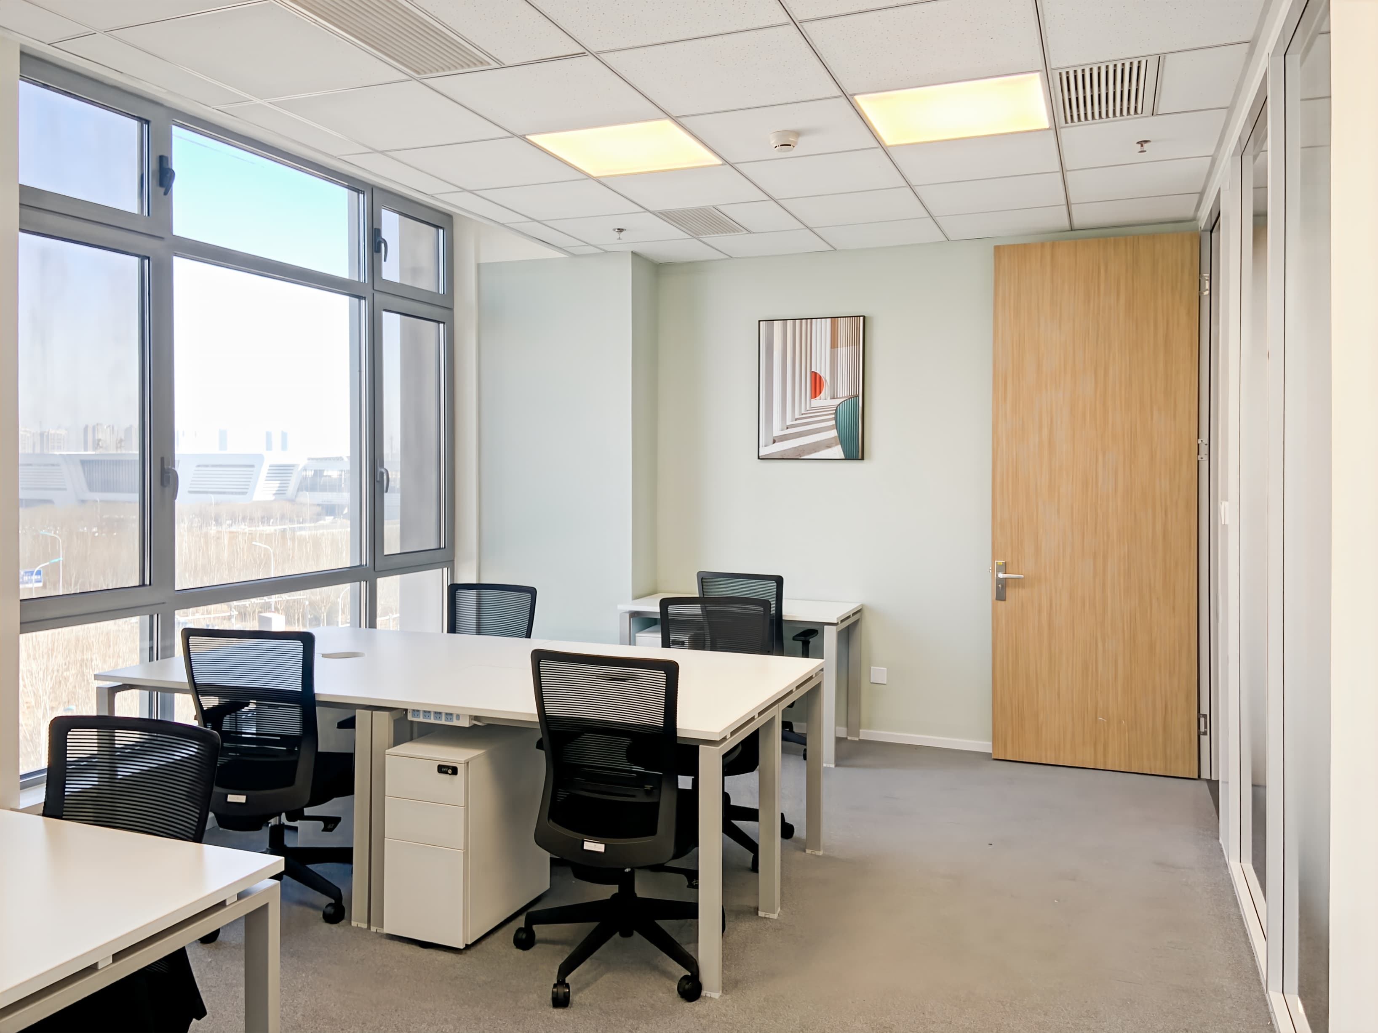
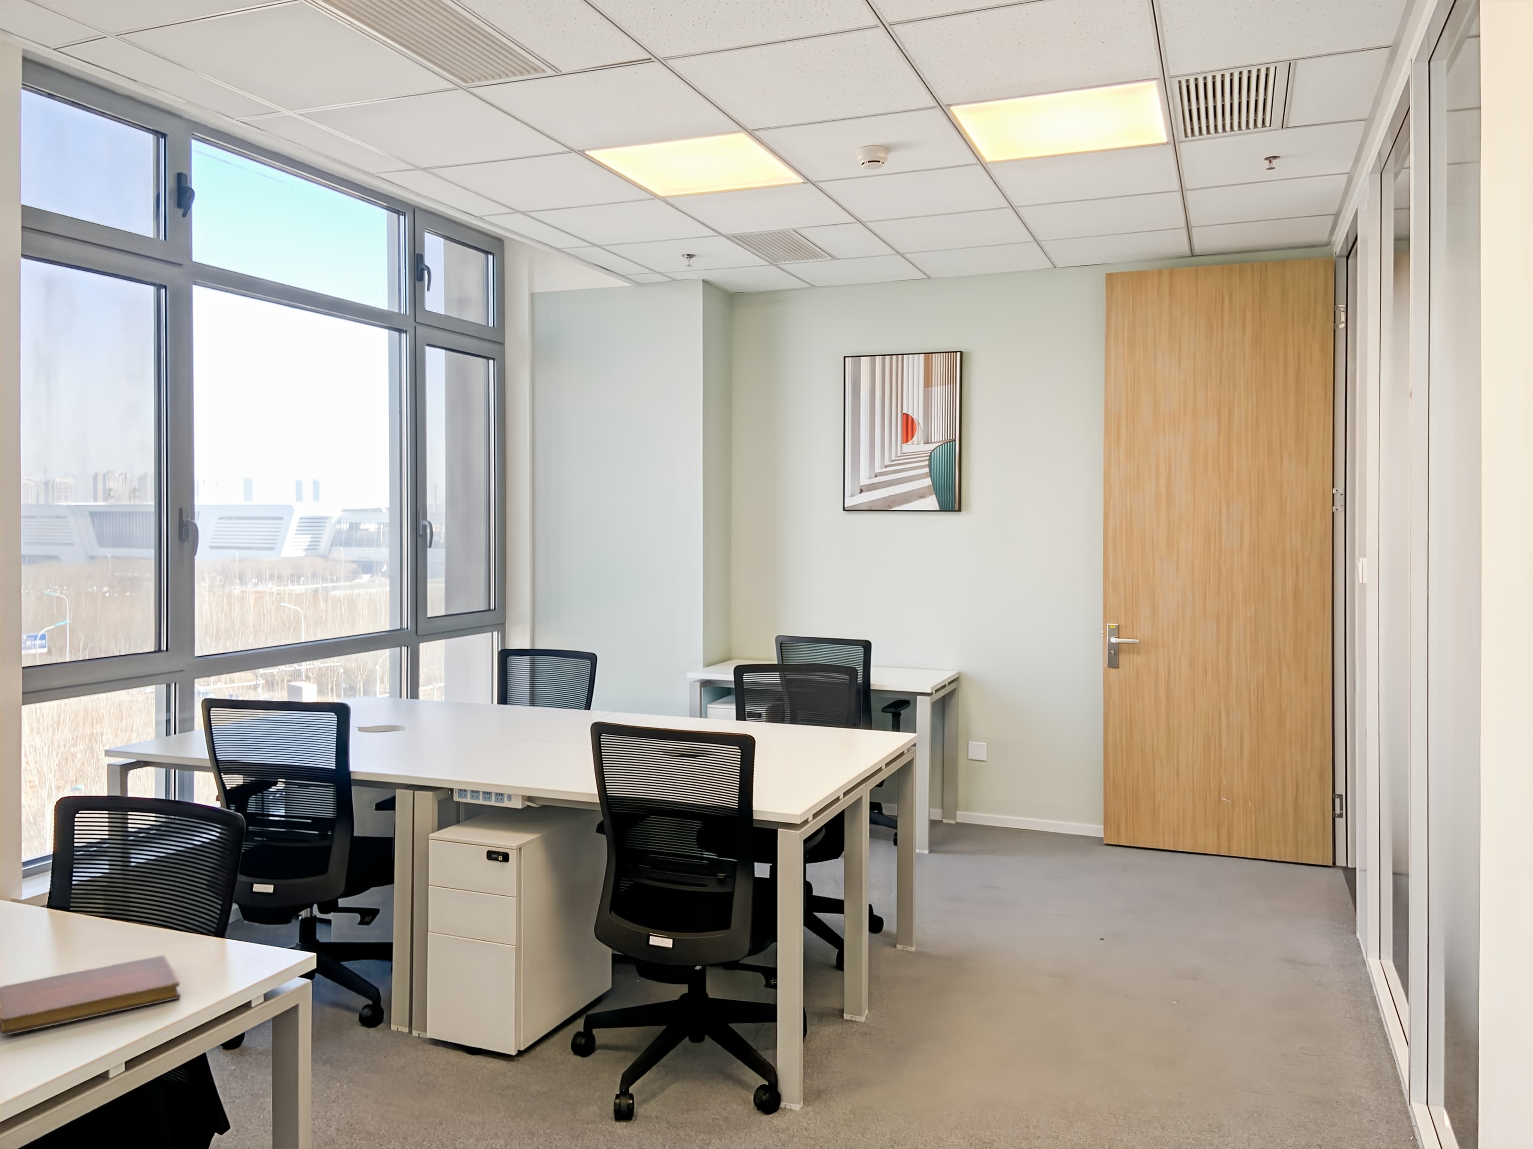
+ notebook [0,955,181,1036]
